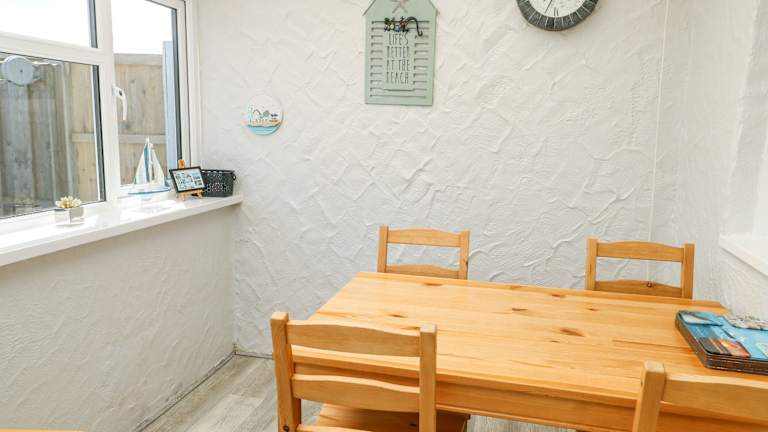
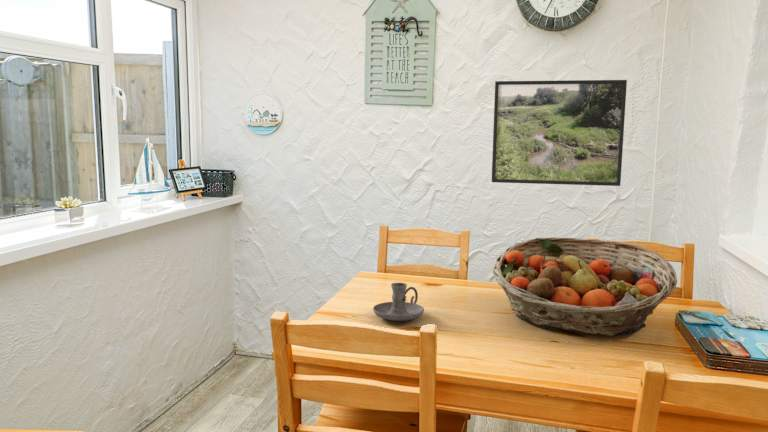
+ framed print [491,79,628,187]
+ candle holder [372,282,425,322]
+ fruit basket [491,236,678,337]
